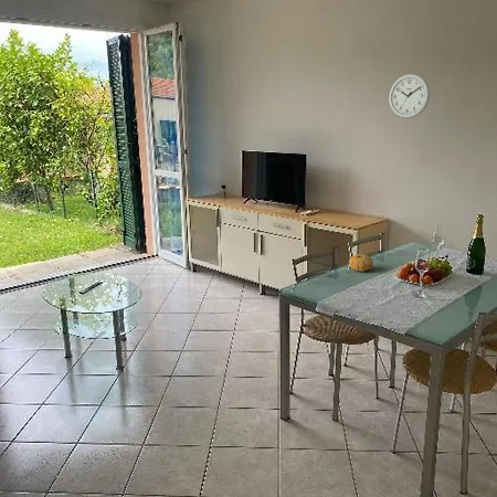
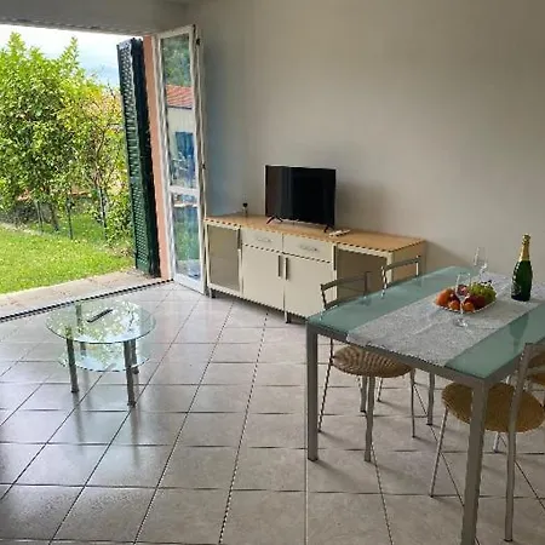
- fruit [348,253,374,273]
- wall clock [388,73,431,119]
